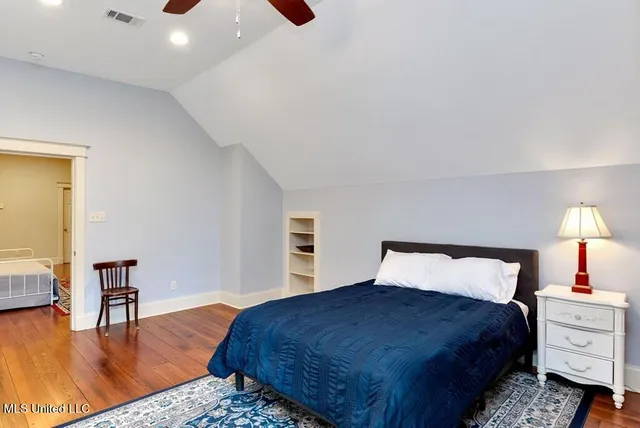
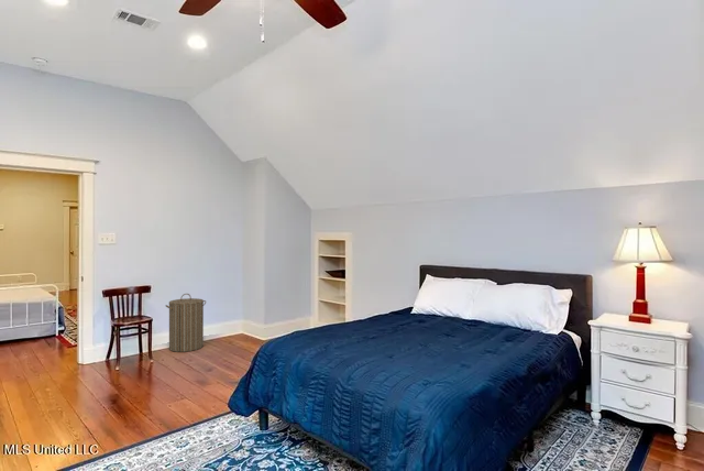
+ laundry hamper [164,293,207,353]
